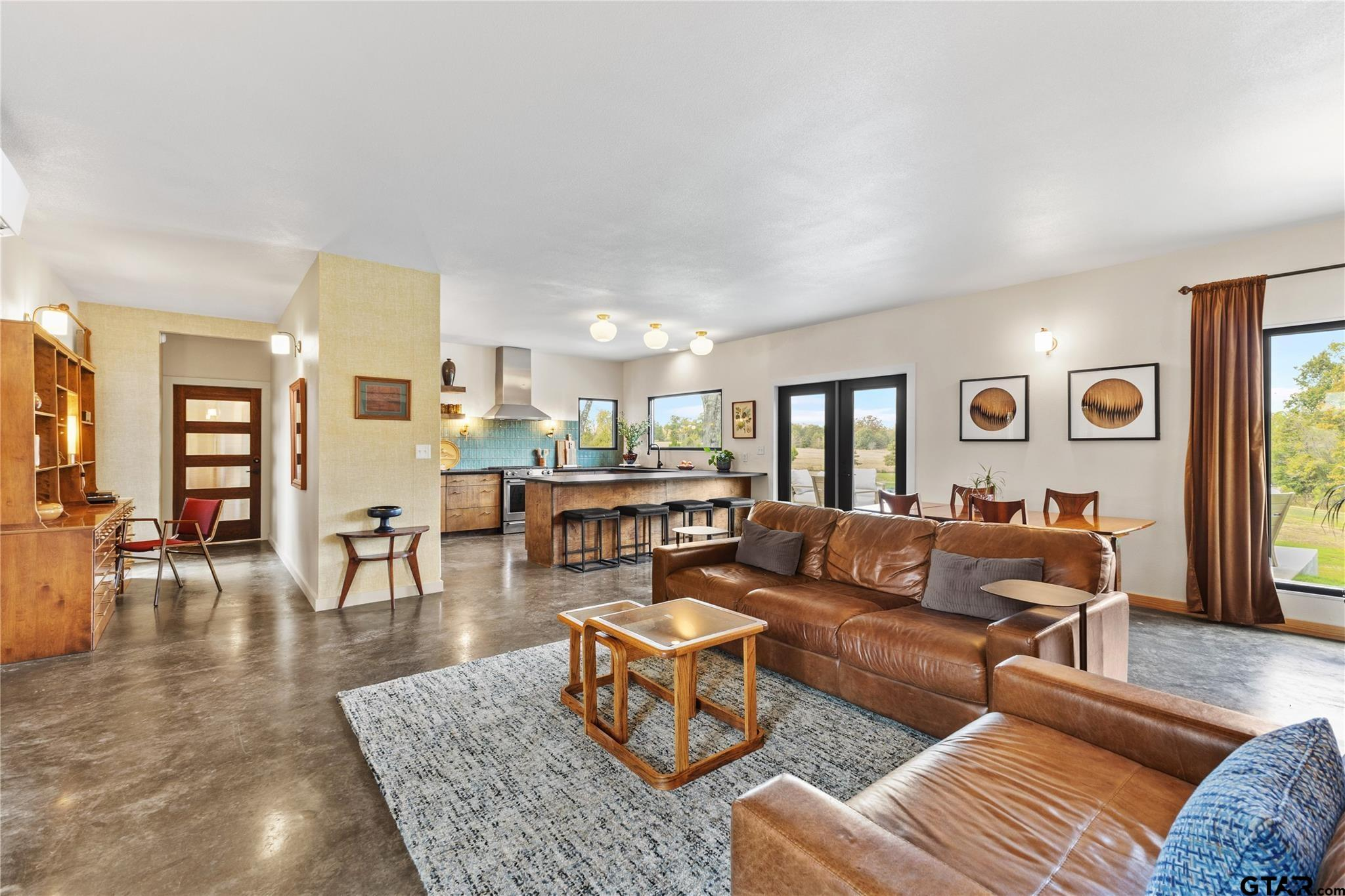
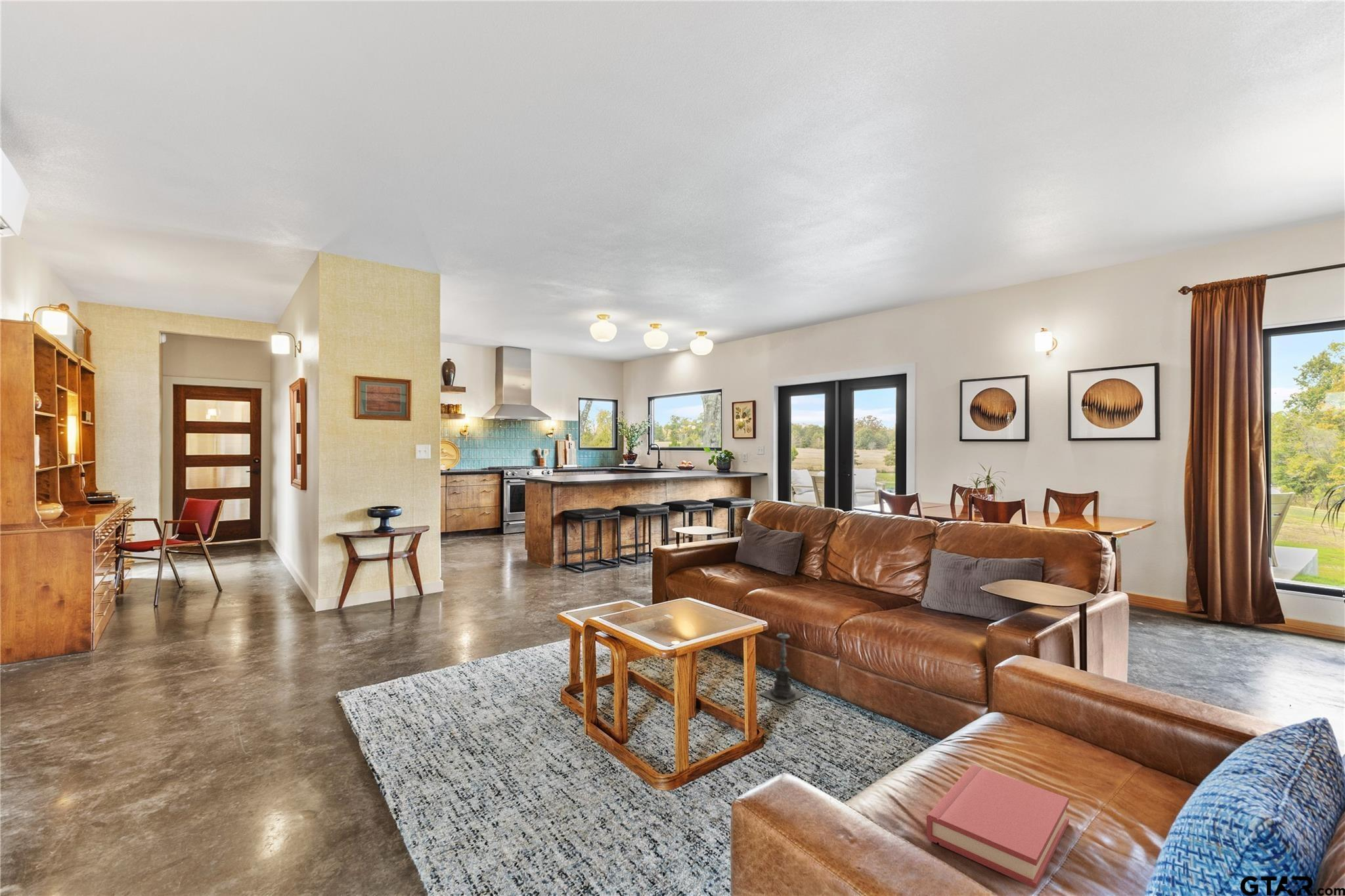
+ candle holder [759,626,807,706]
+ hardback book [926,765,1070,889]
